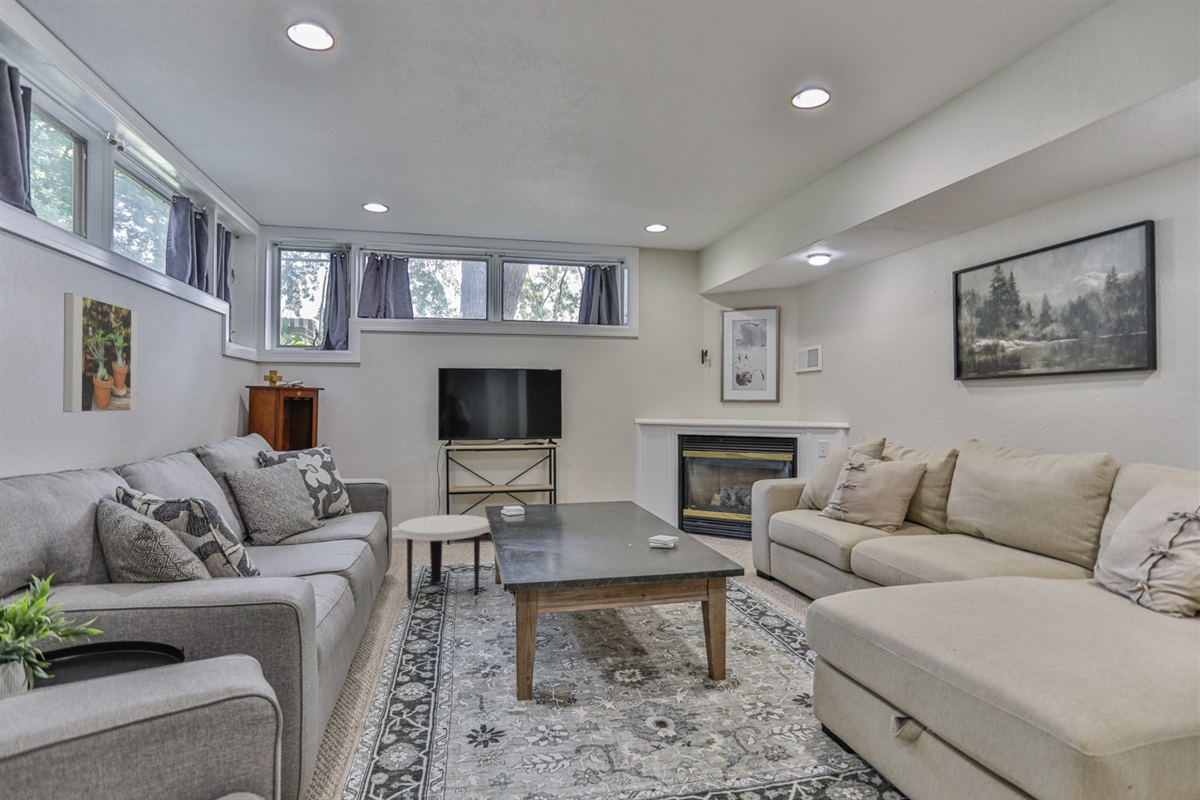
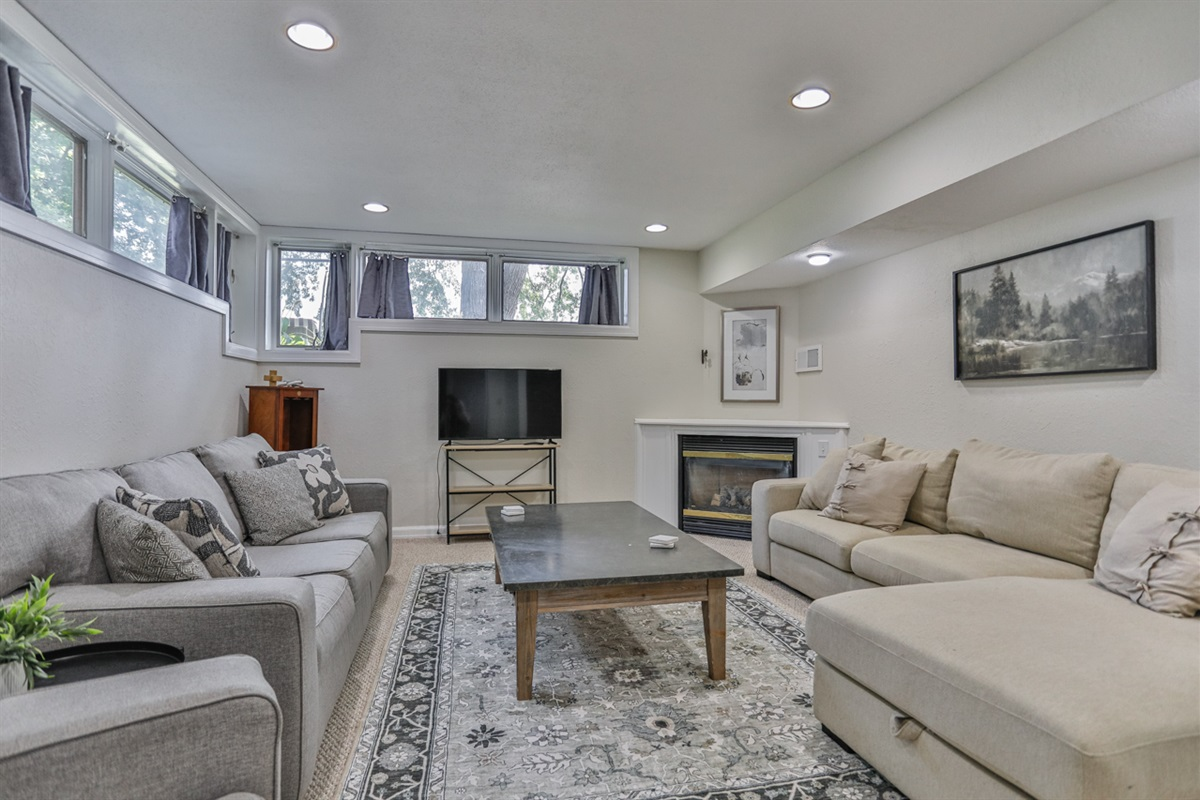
- side table [397,514,490,601]
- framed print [62,292,139,413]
